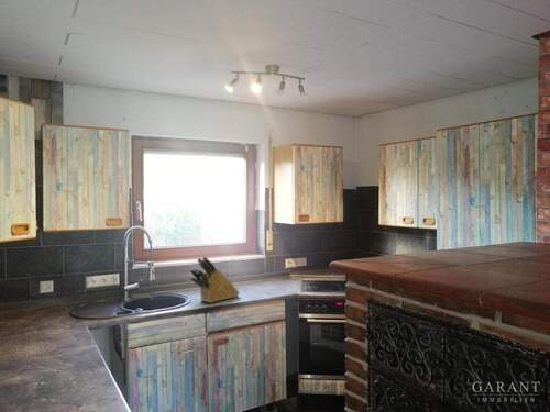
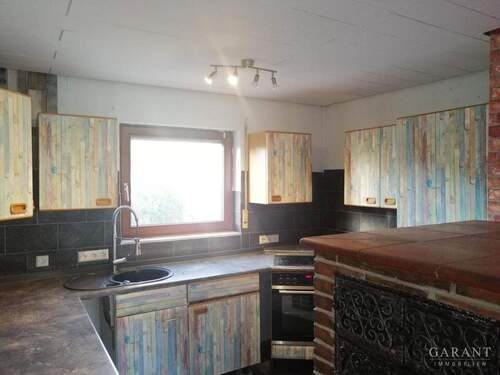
- knife block [189,256,241,304]
